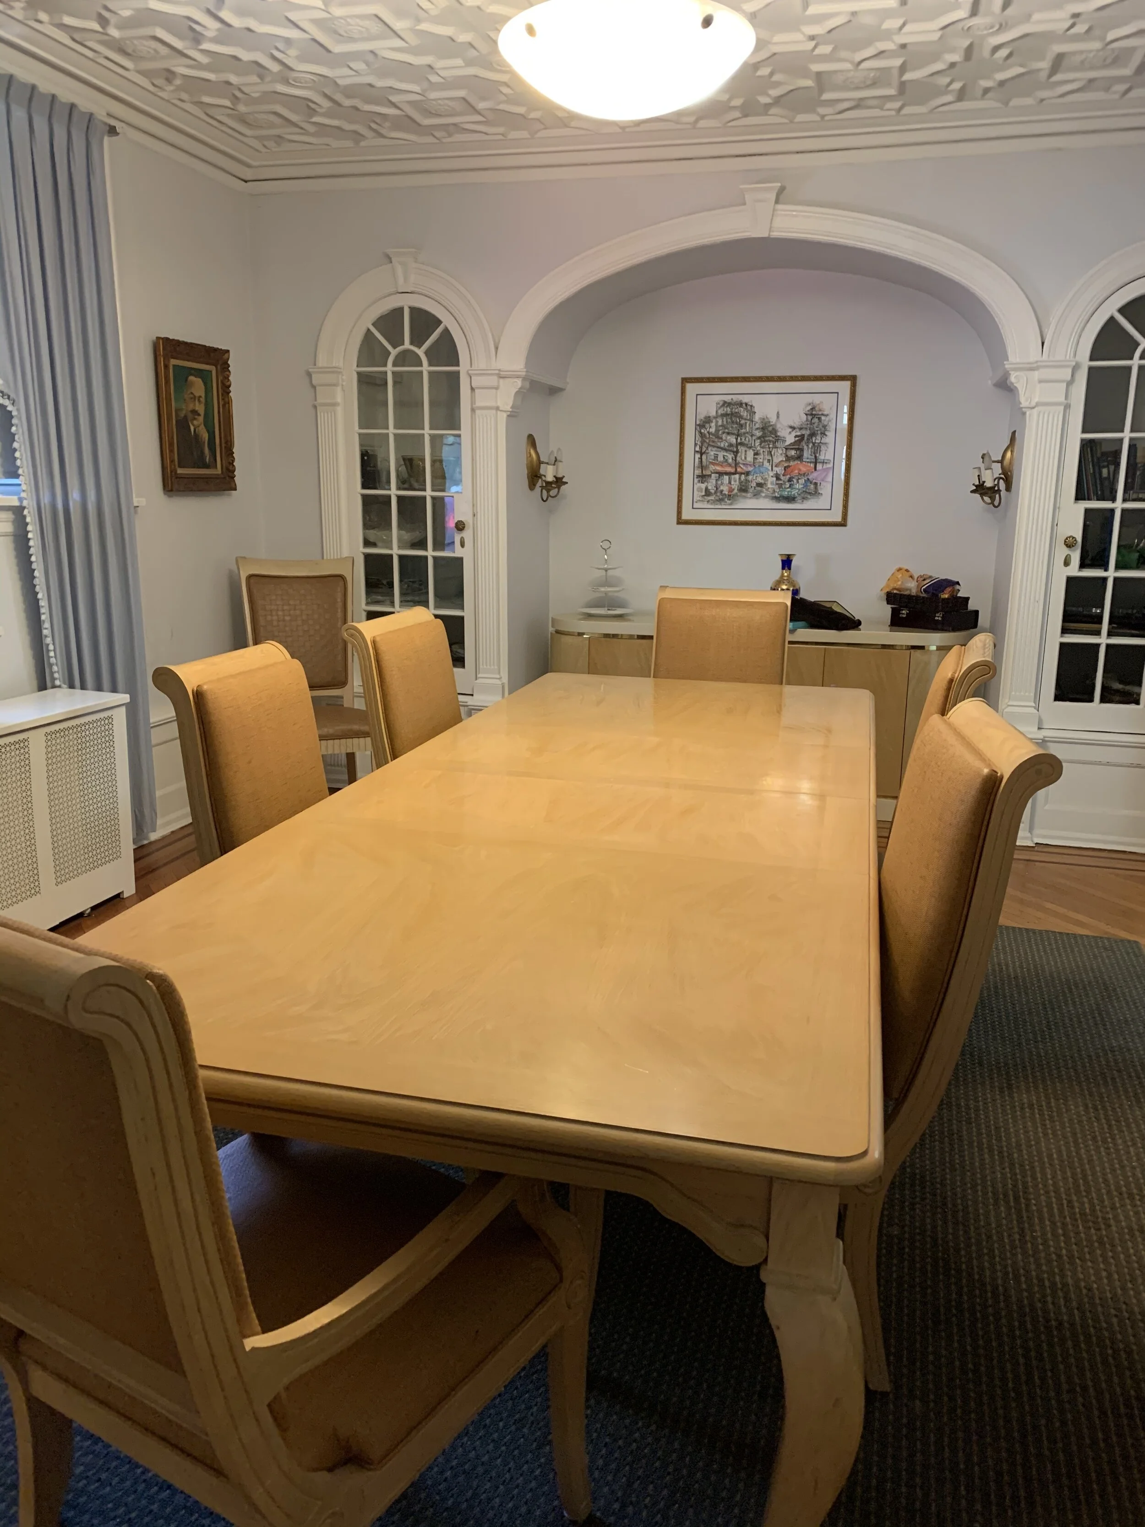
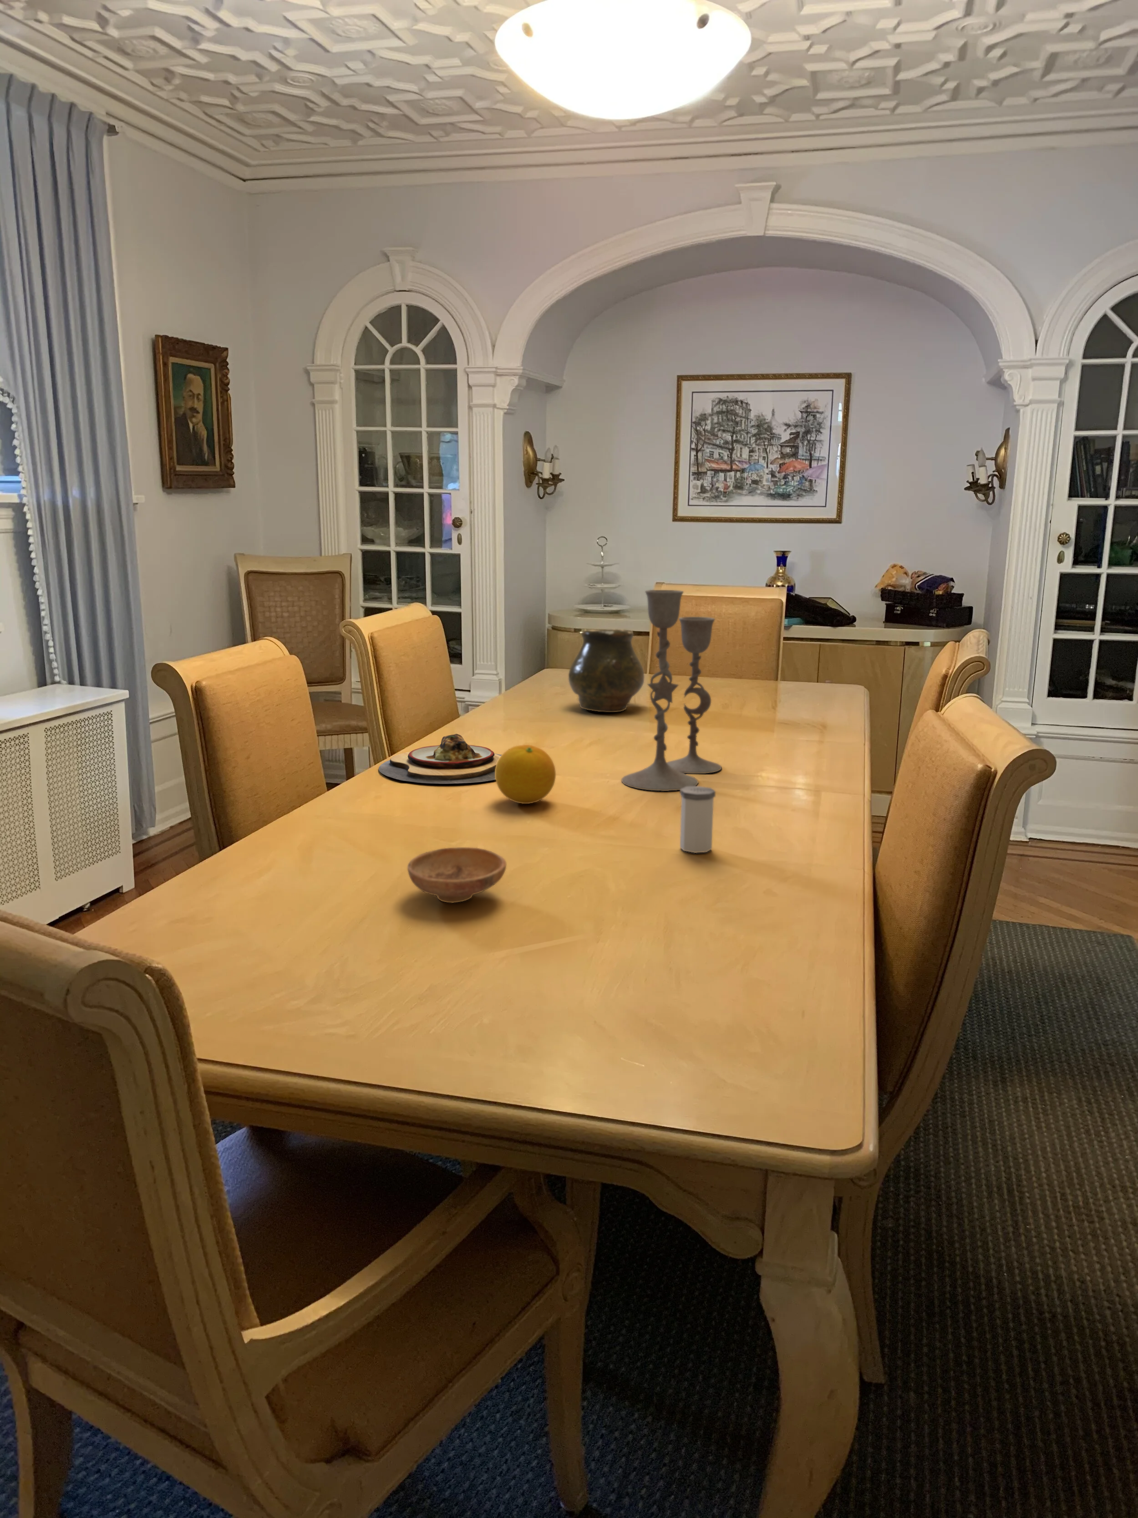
+ bowl [406,847,507,903]
+ plate [378,733,502,785]
+ vase [568,629,646,713]
+ candlestick [620,590,722,792]
+ fruit [495,744,556,804]
+ salt shaker [680,786,716,854]
